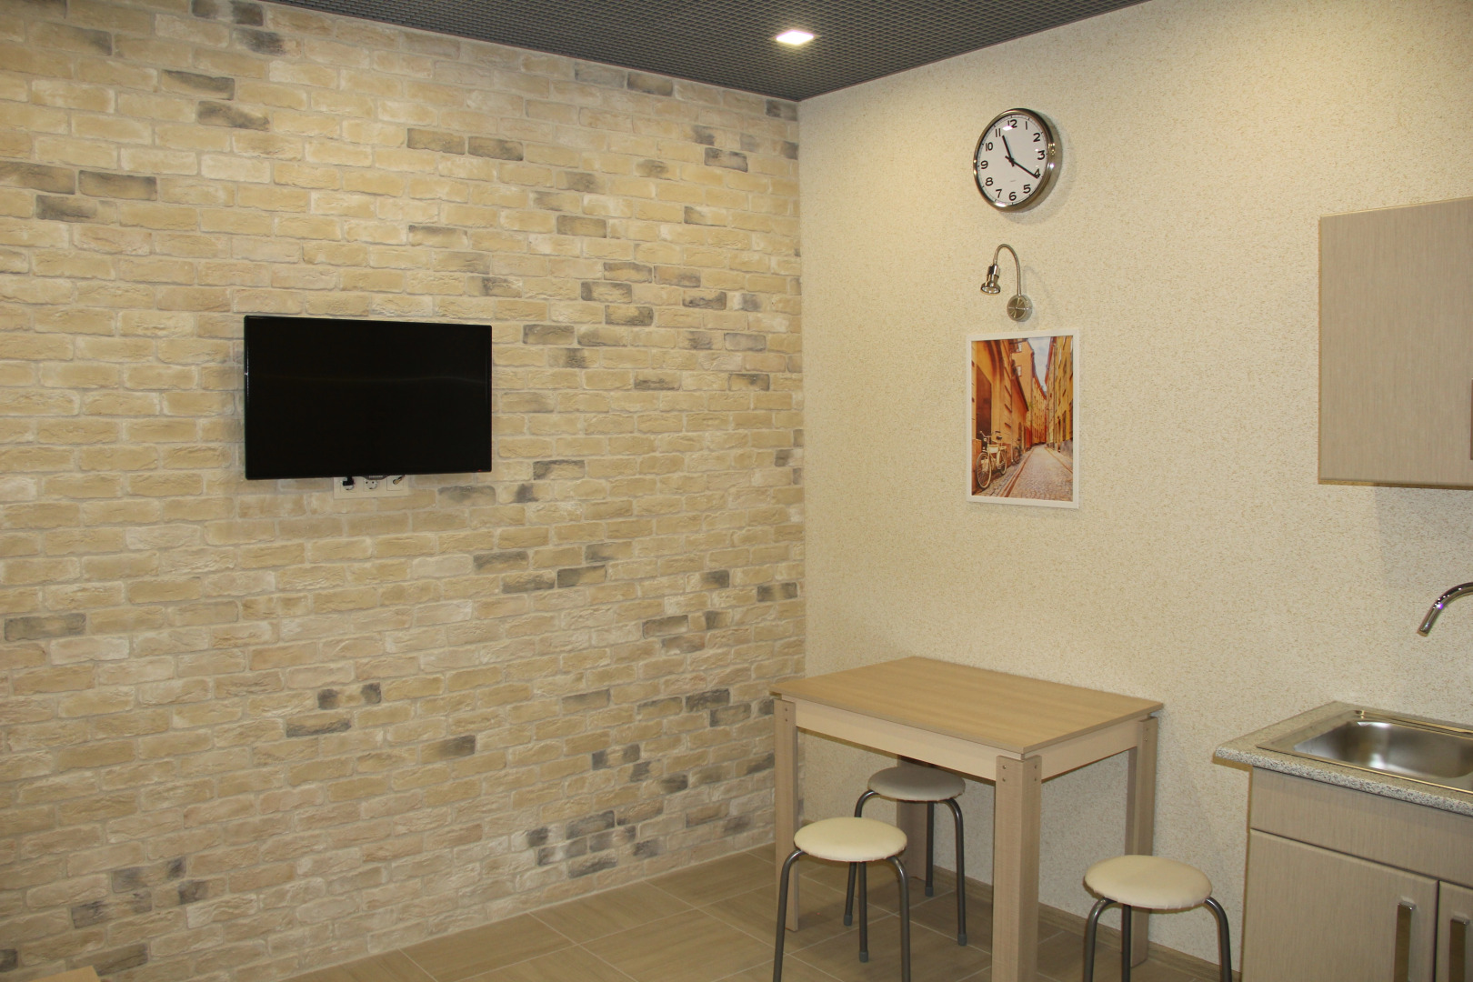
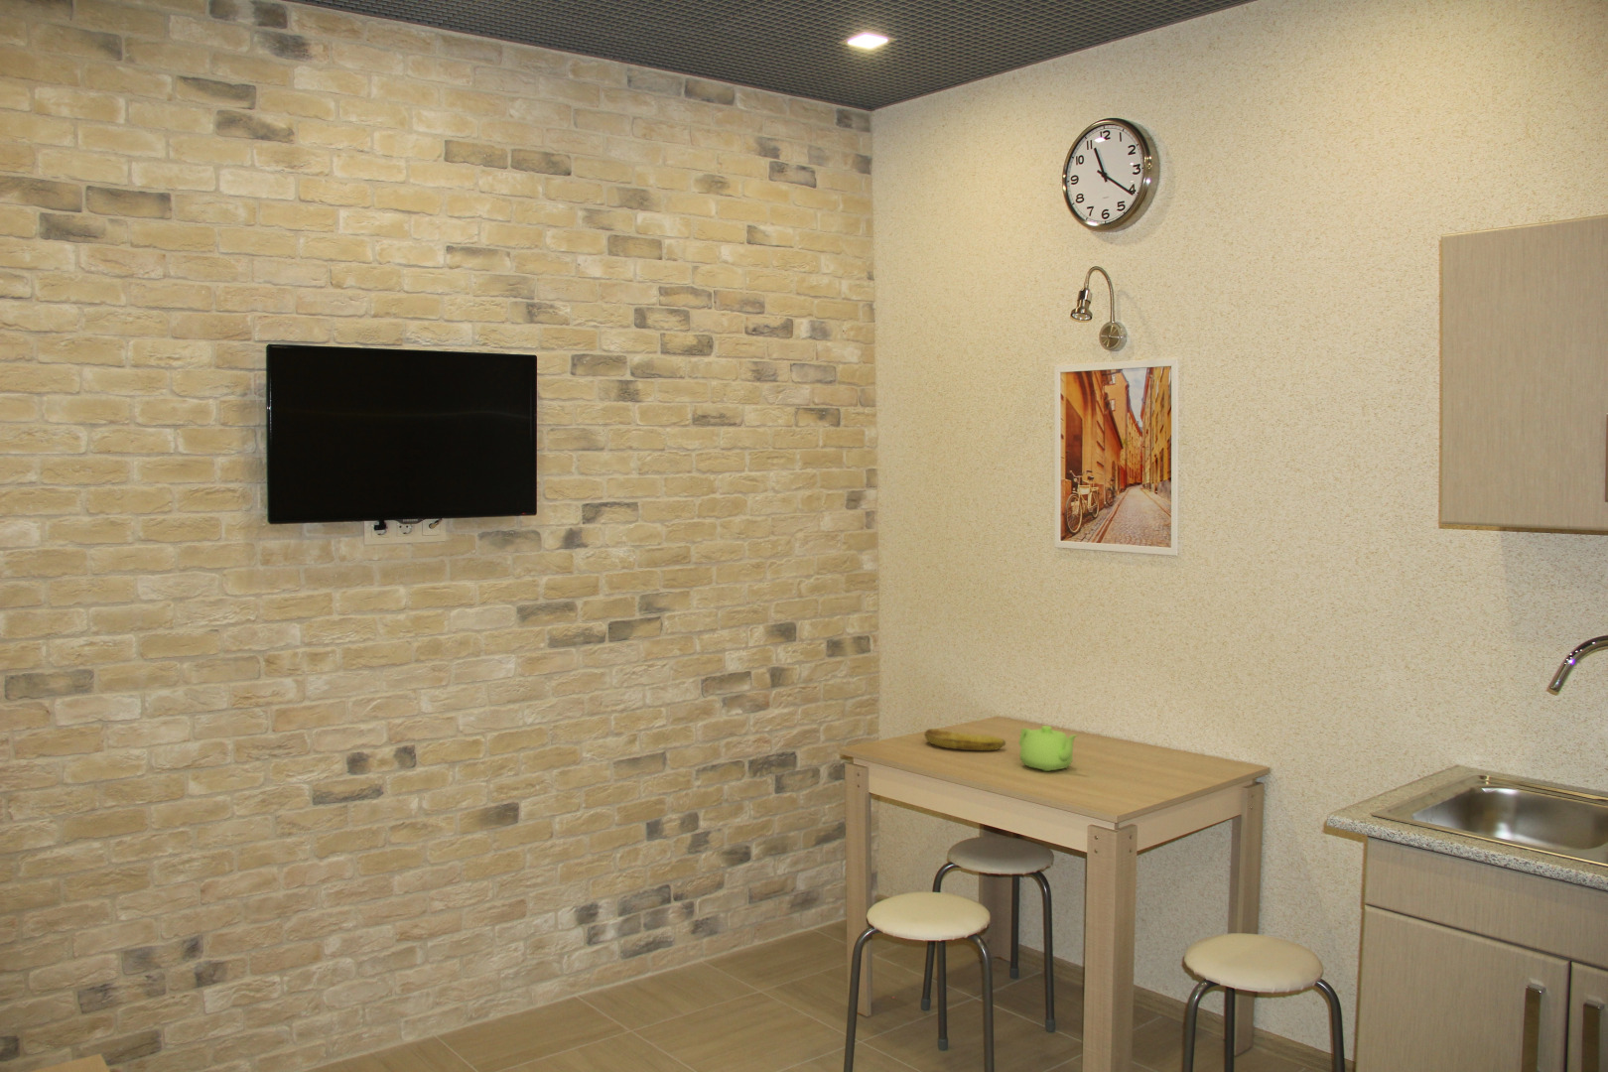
+ banana [924,727,1006,753]
+ teapot [1017,725,1079,772]
